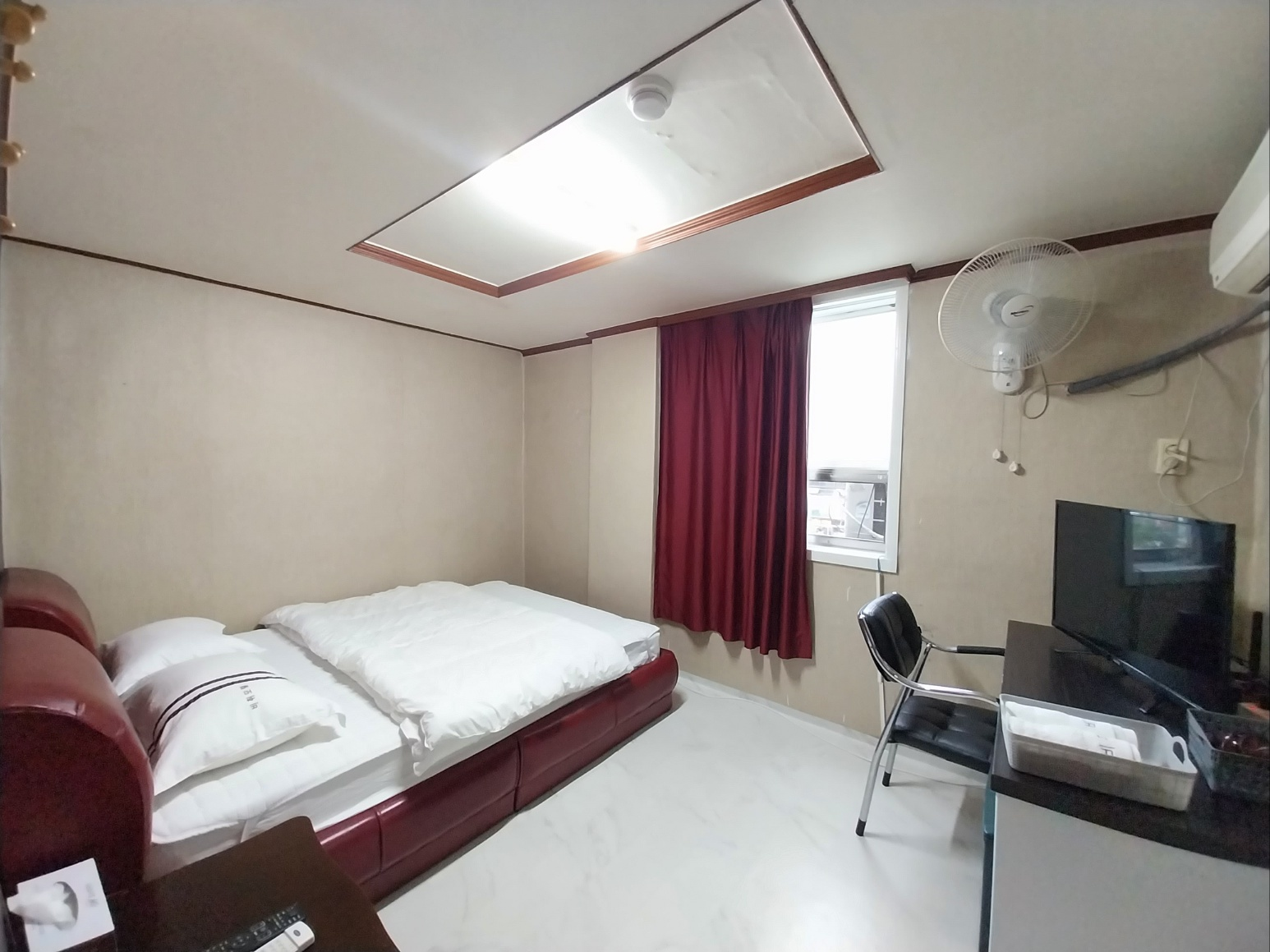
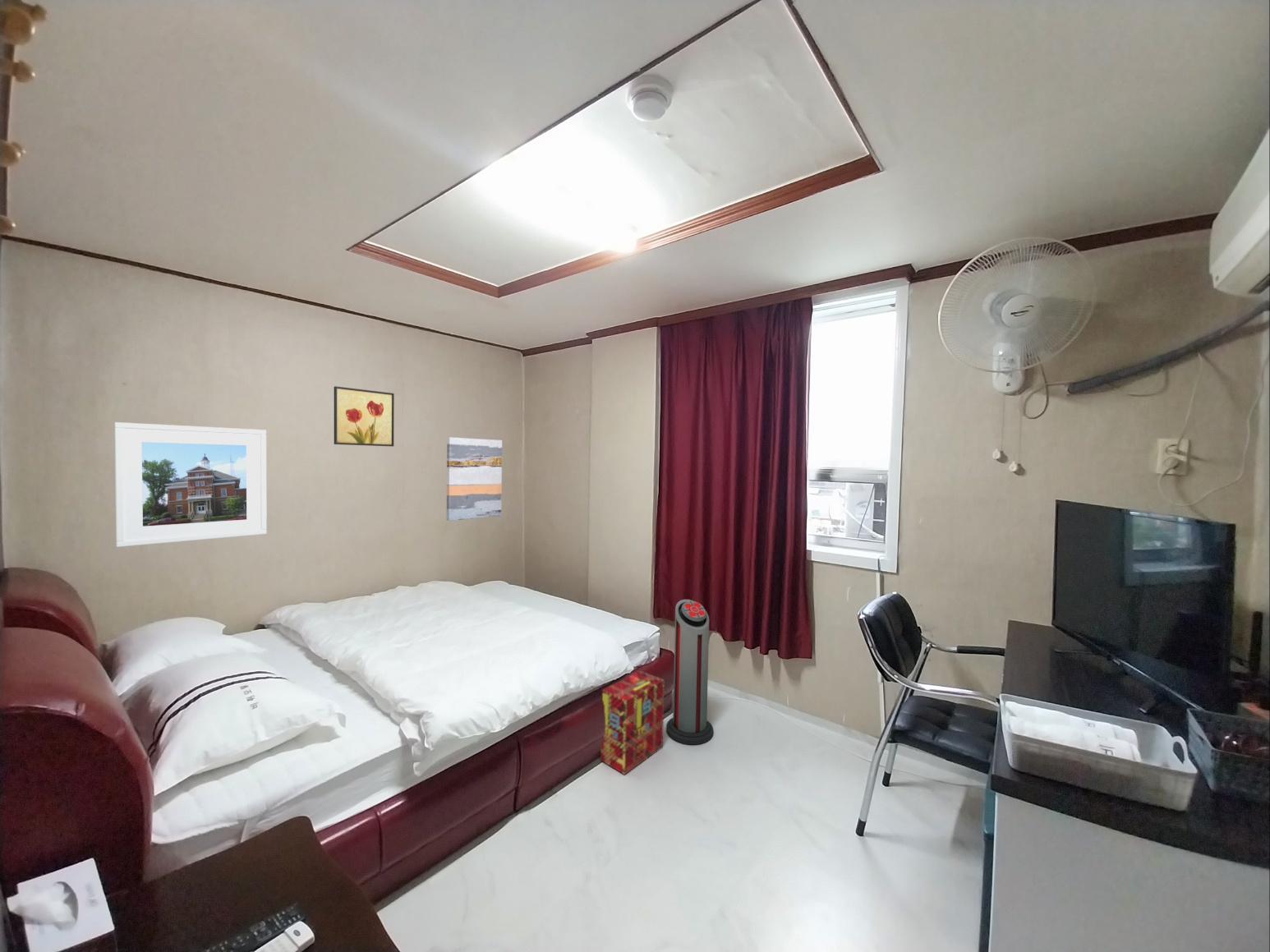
+ air purifier [665,599,714,746]
+ product box [600,670,665,775]
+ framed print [113,421,268,548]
+ wall art [446,436,503,522]
+ wall art [334,385,395,447]
